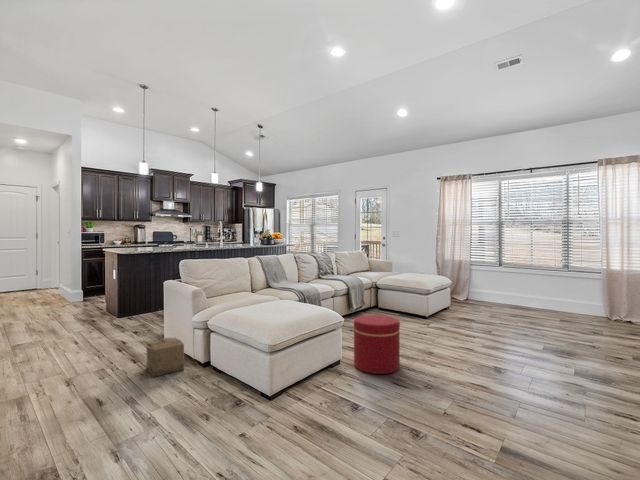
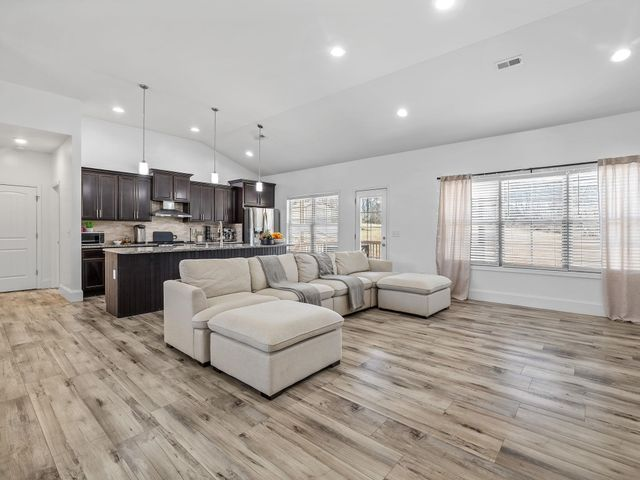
- ottoman [353,314,401,375]
- cardboard box [131,337,185,378]
